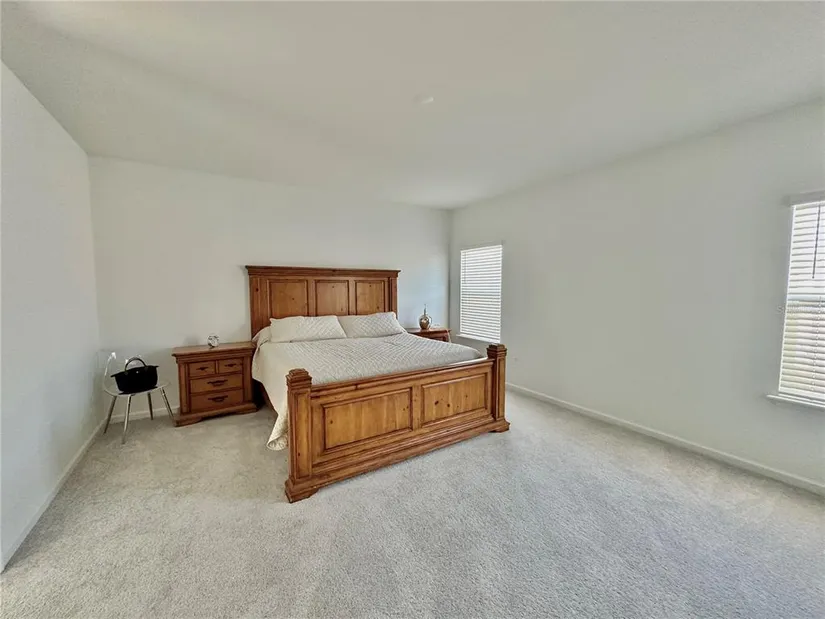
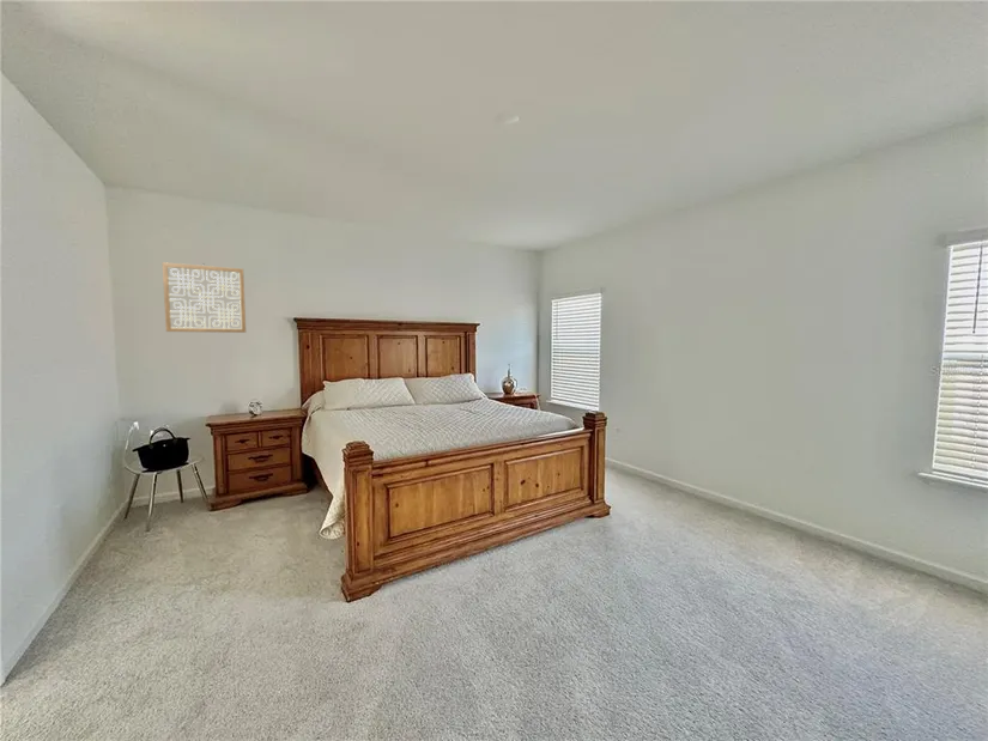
+ wall art [162,261,247,334]
